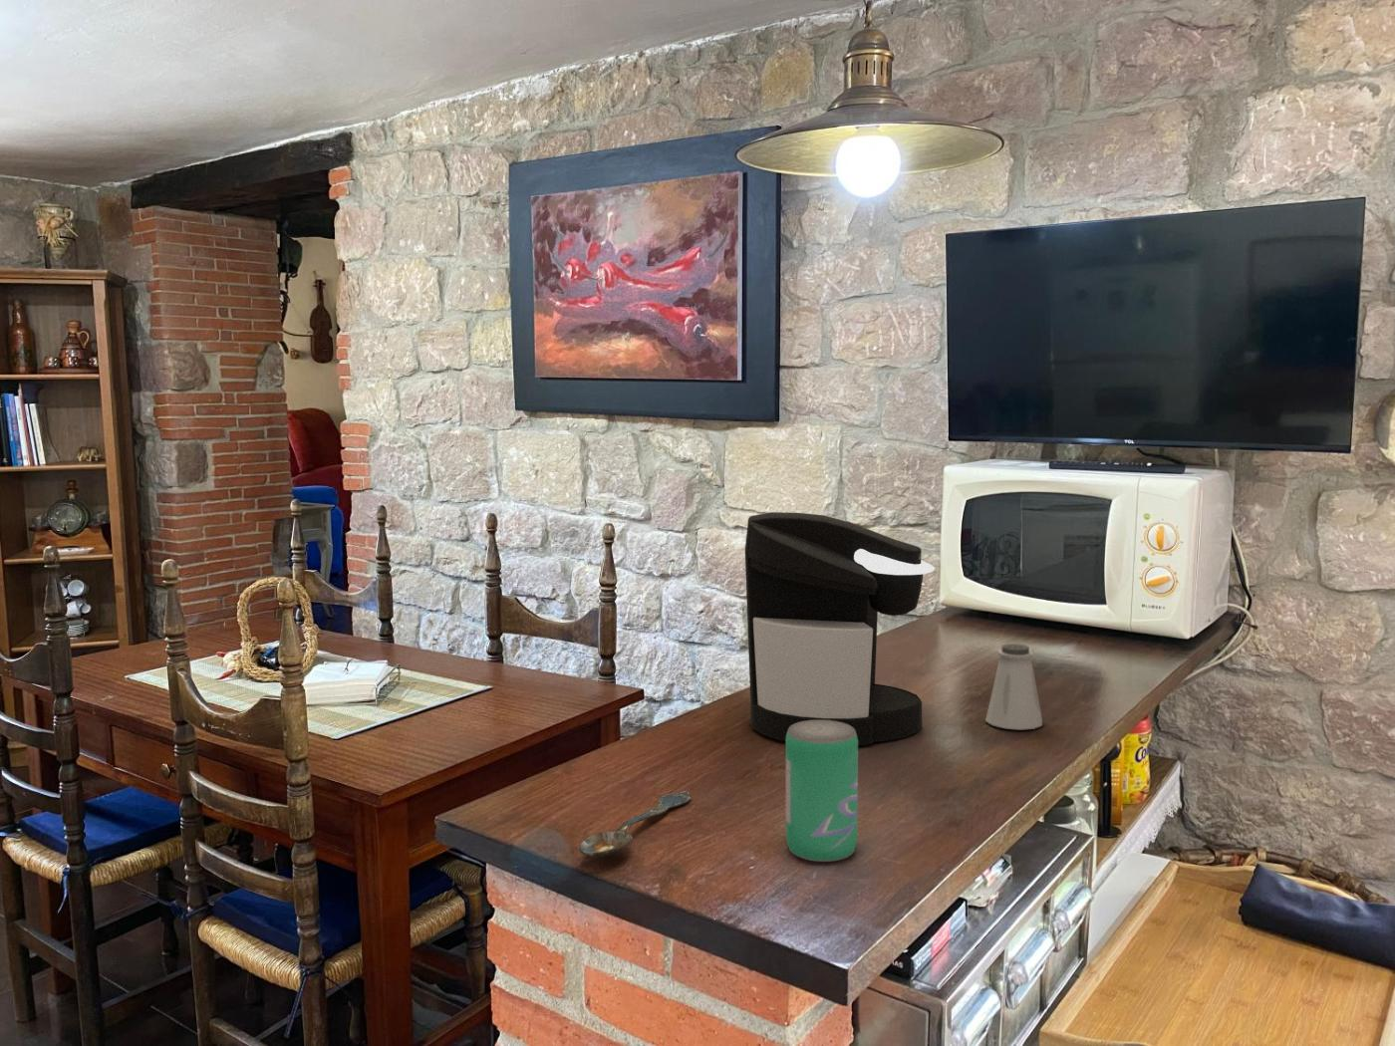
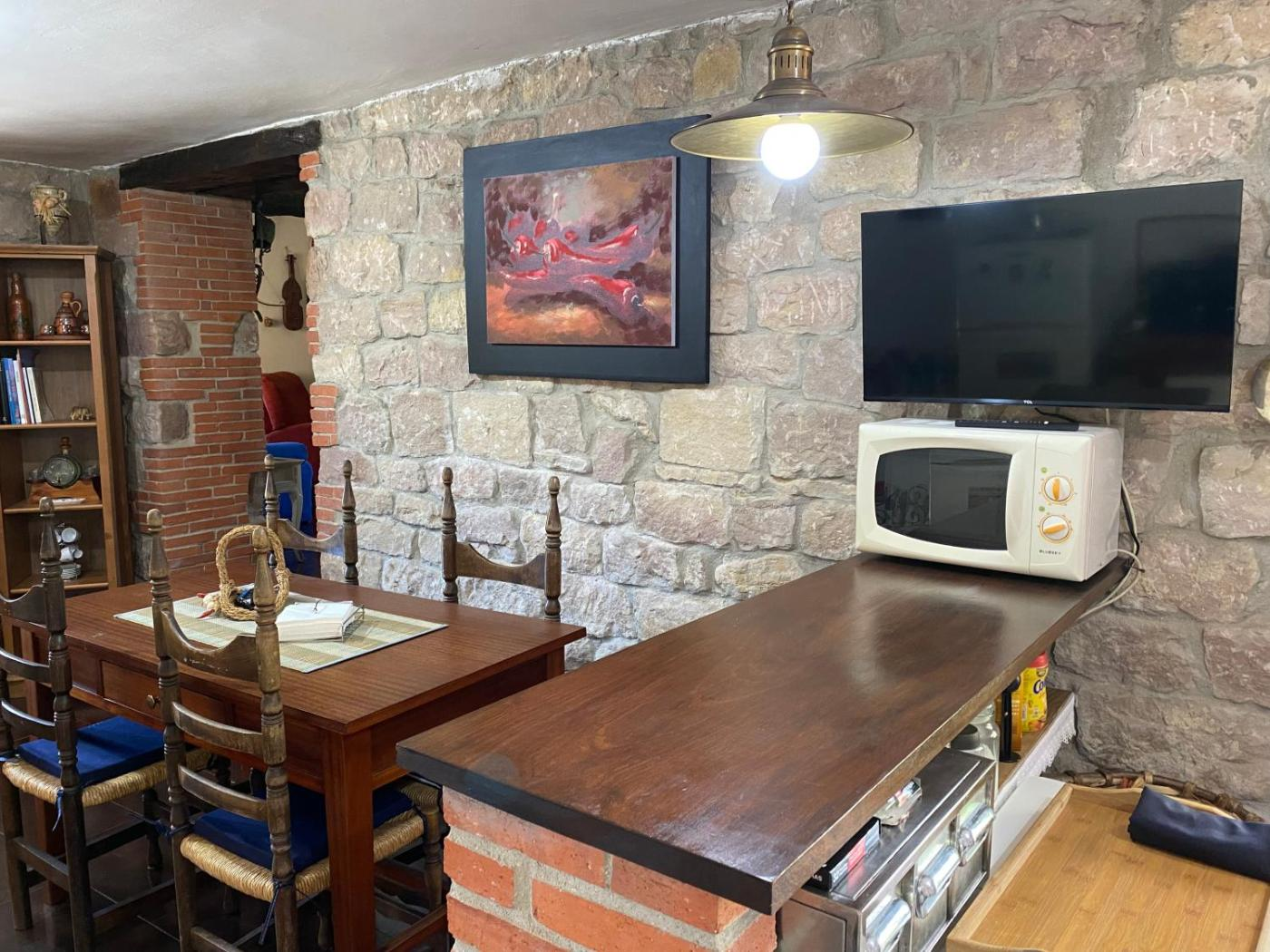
- saltshaker [984,643,1044,731]
- spoon [578,790,692,858]
- coffee maker [745,511,936,746]
- beverage can [785,721,859,863]
